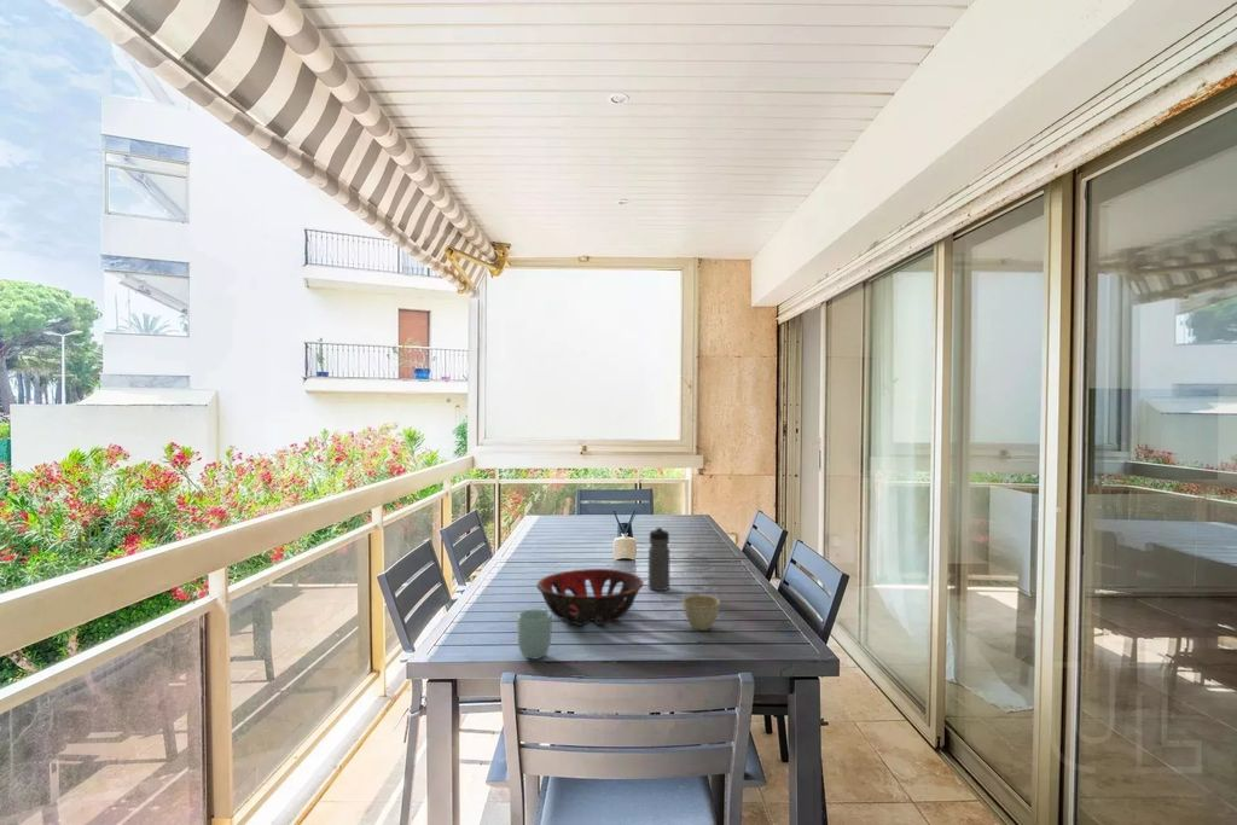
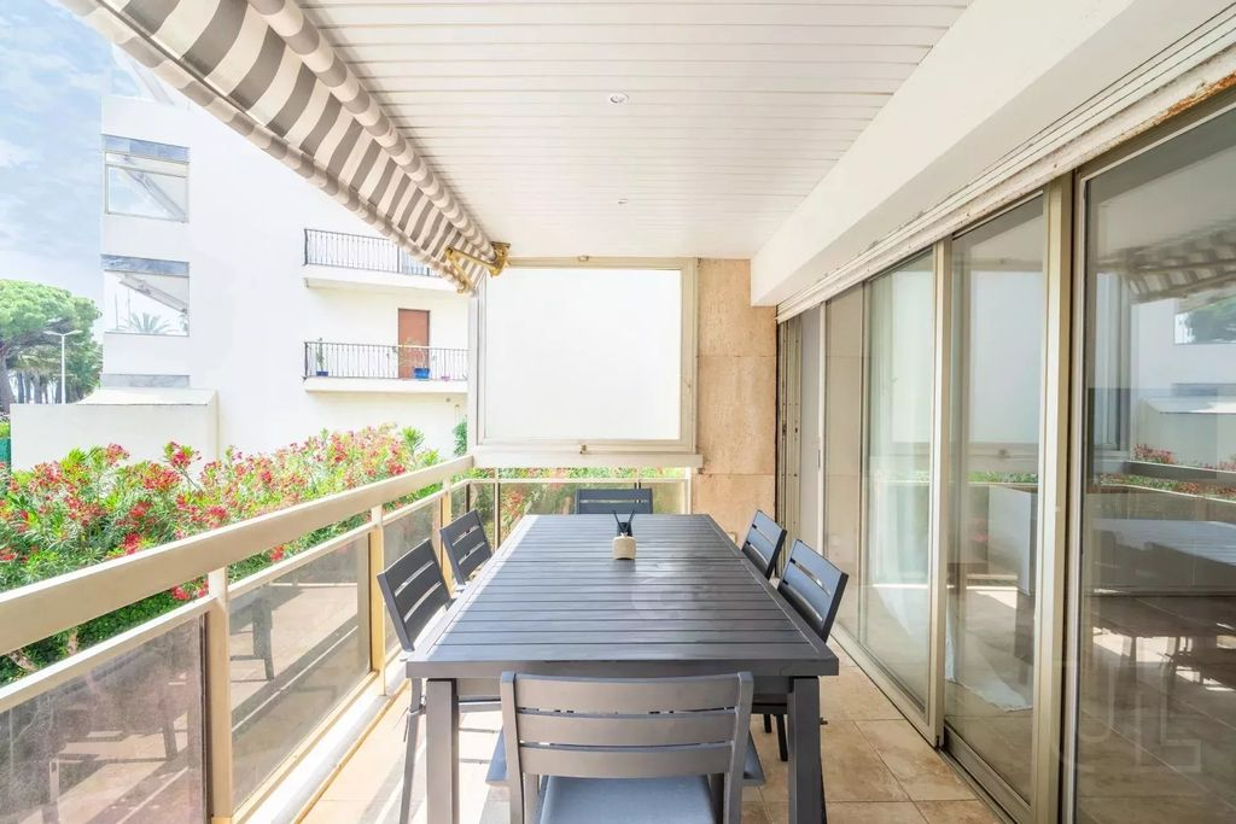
- cup [517,608,552,661]
- decorative bowl [535,568,644,627]
- flower pot [681,594,721,632]
- water bottle [647,525,672,592]
